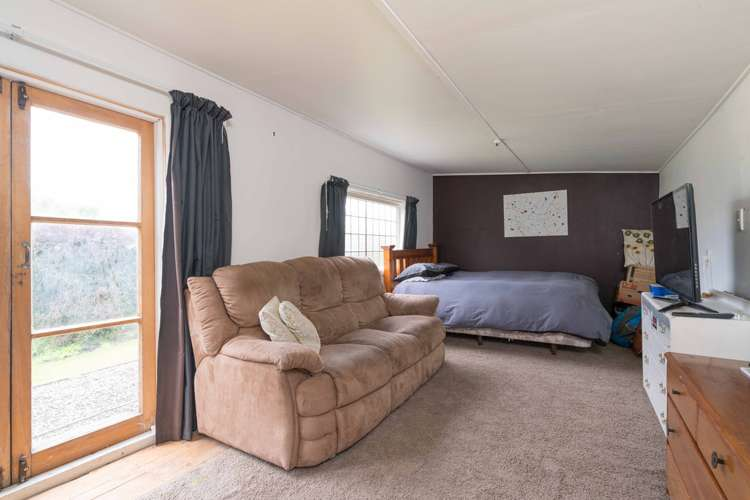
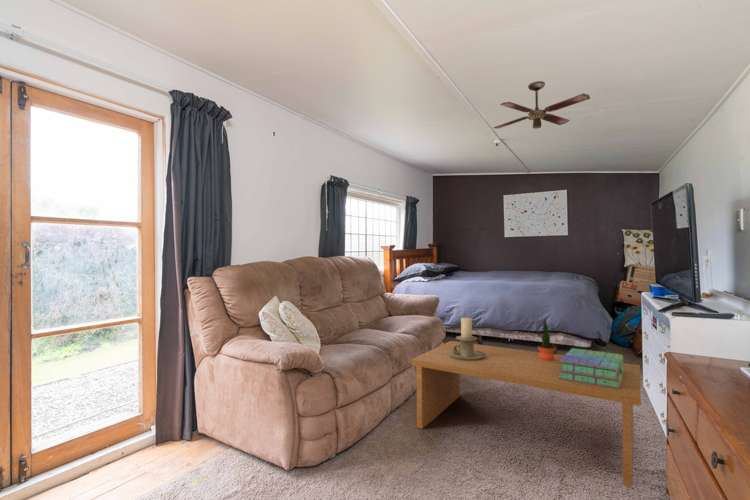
+ coffee table [410,340,642,489]
+ stack of books [559,347,625,388]
+ ceiling fan [493,80,591,130]
+ potted plant [535,317,557,361]
+ candle holder [449,317,486,360]
